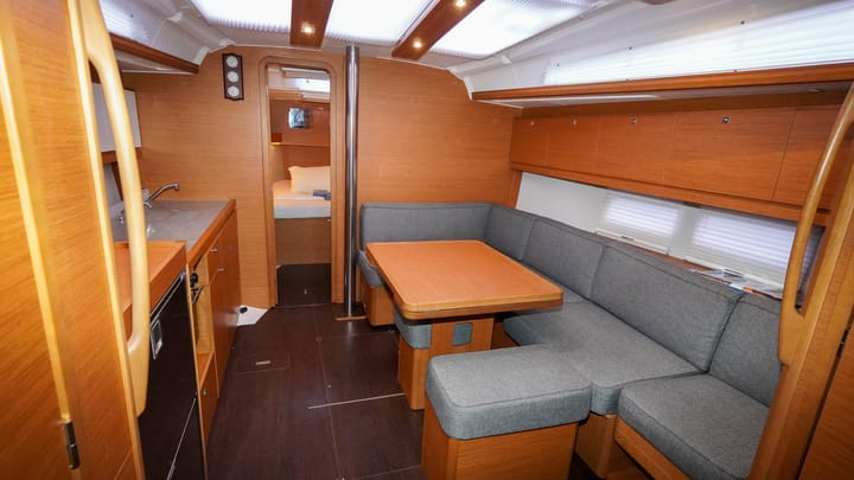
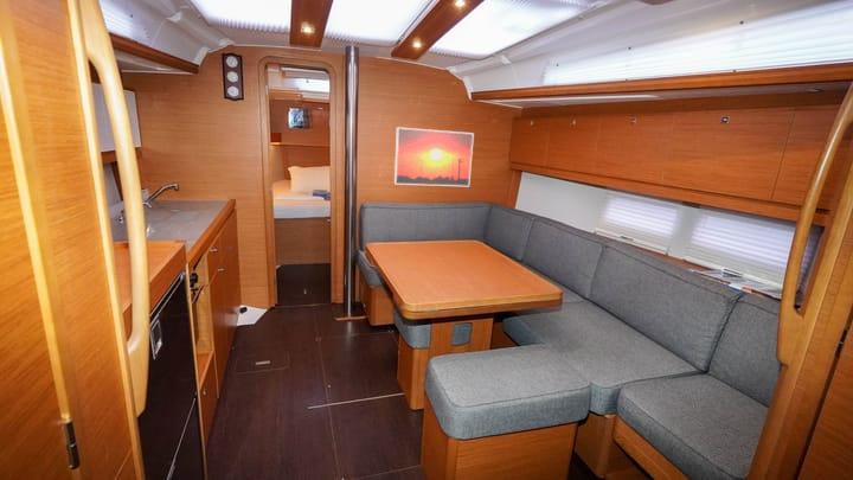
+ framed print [393,126,475,187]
